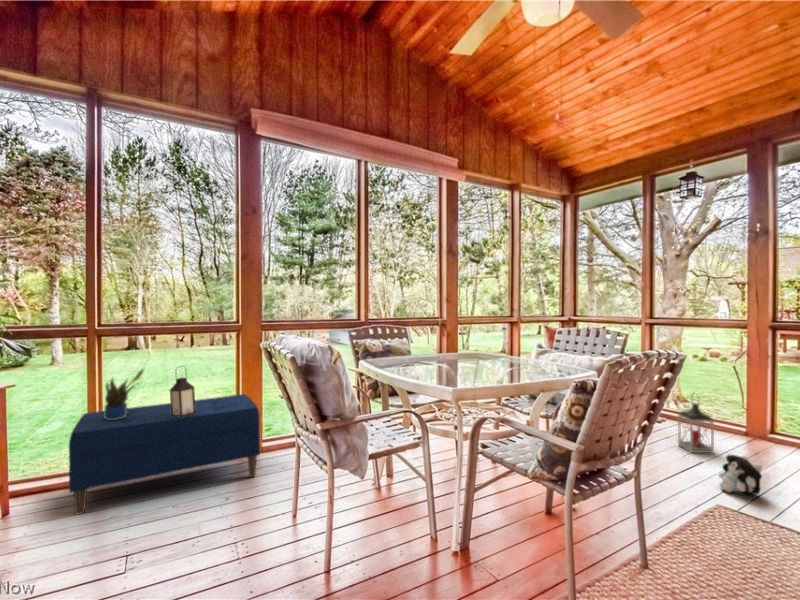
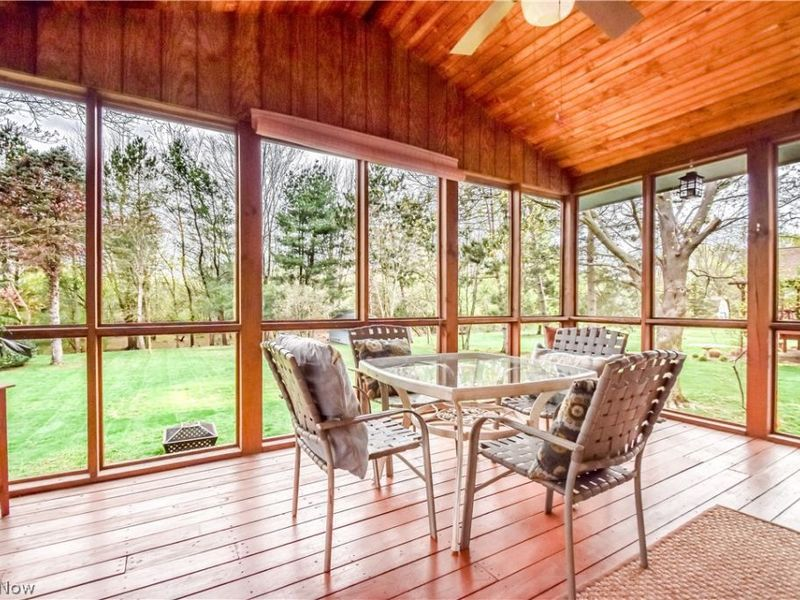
- lantern [169,365,196,417]
- lantern [677,392,715,455]
- bench [68,393,261,515]
- potted plant [103,367,145,420]
- plush toy [717,454,763,496]
